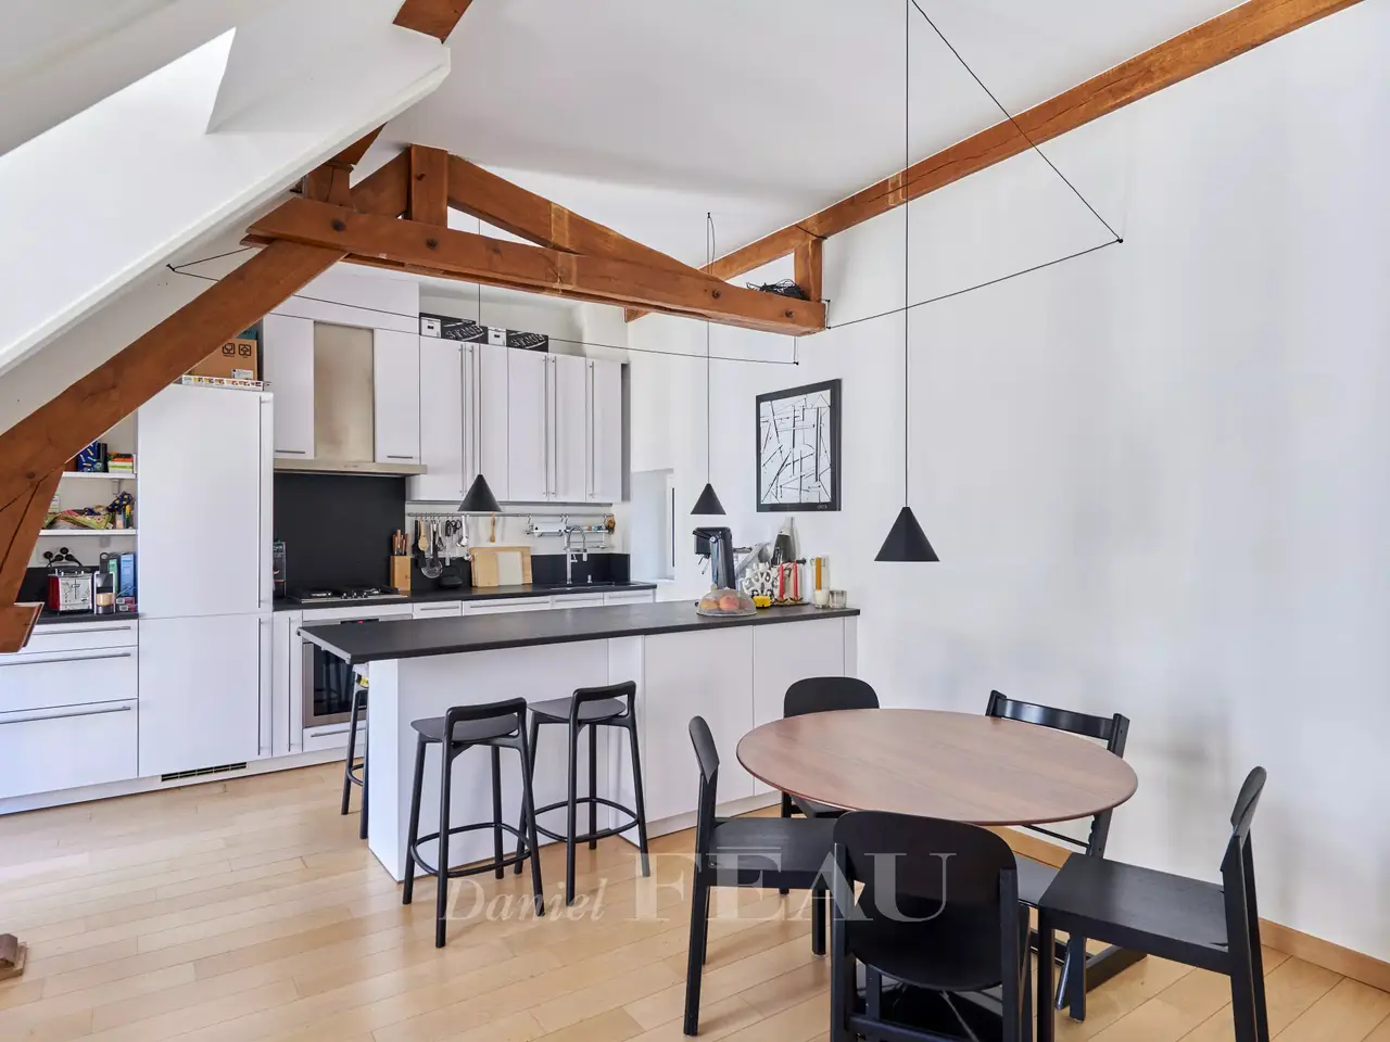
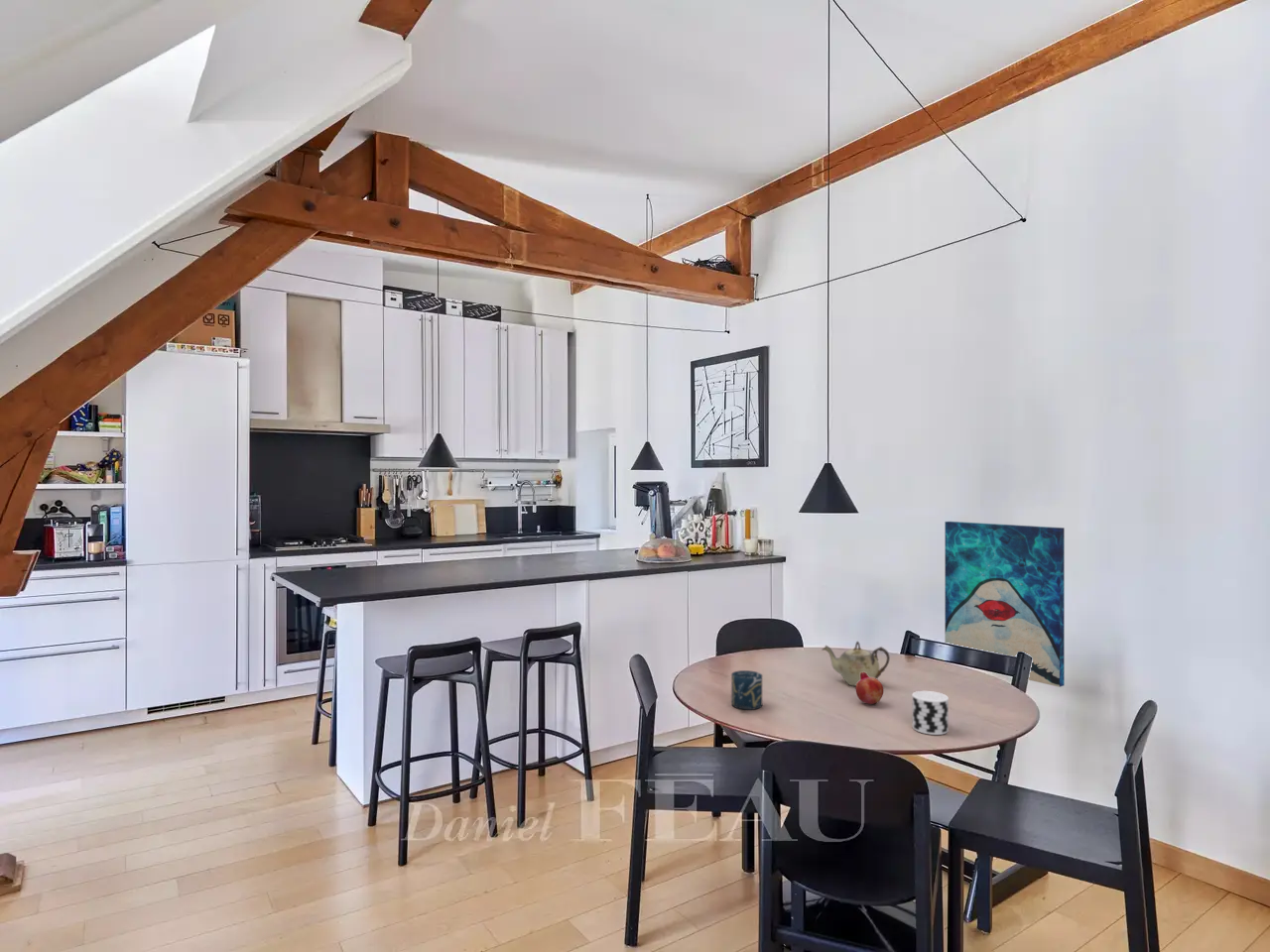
+ teapot [821,641,891,687]
+ cup [730,669,763,711]
+ wall art [944,521,1066,688]
+ fruit [854,671,884,706]
+ cup [912,690,950,736]
